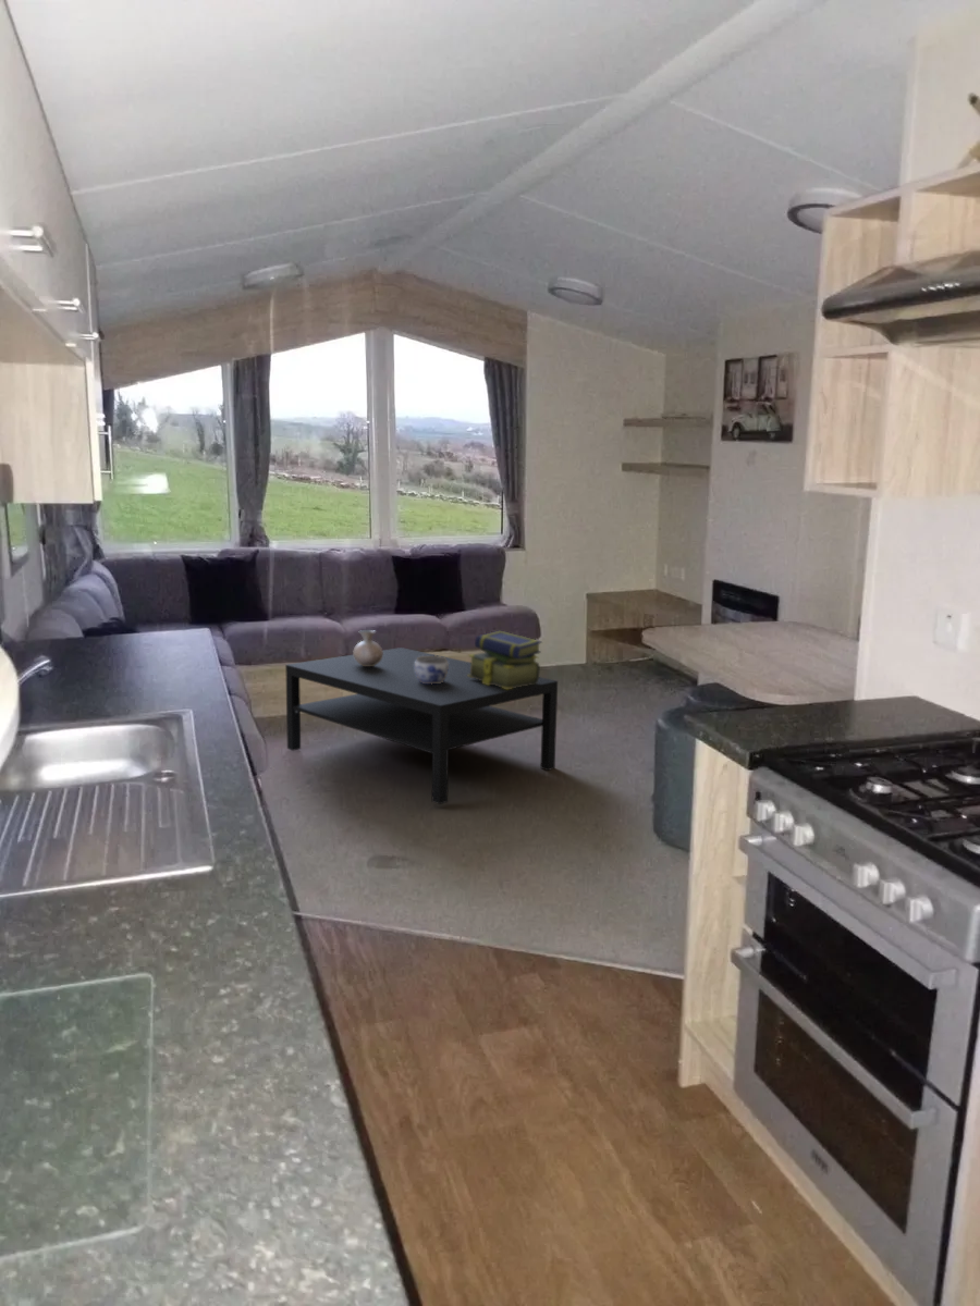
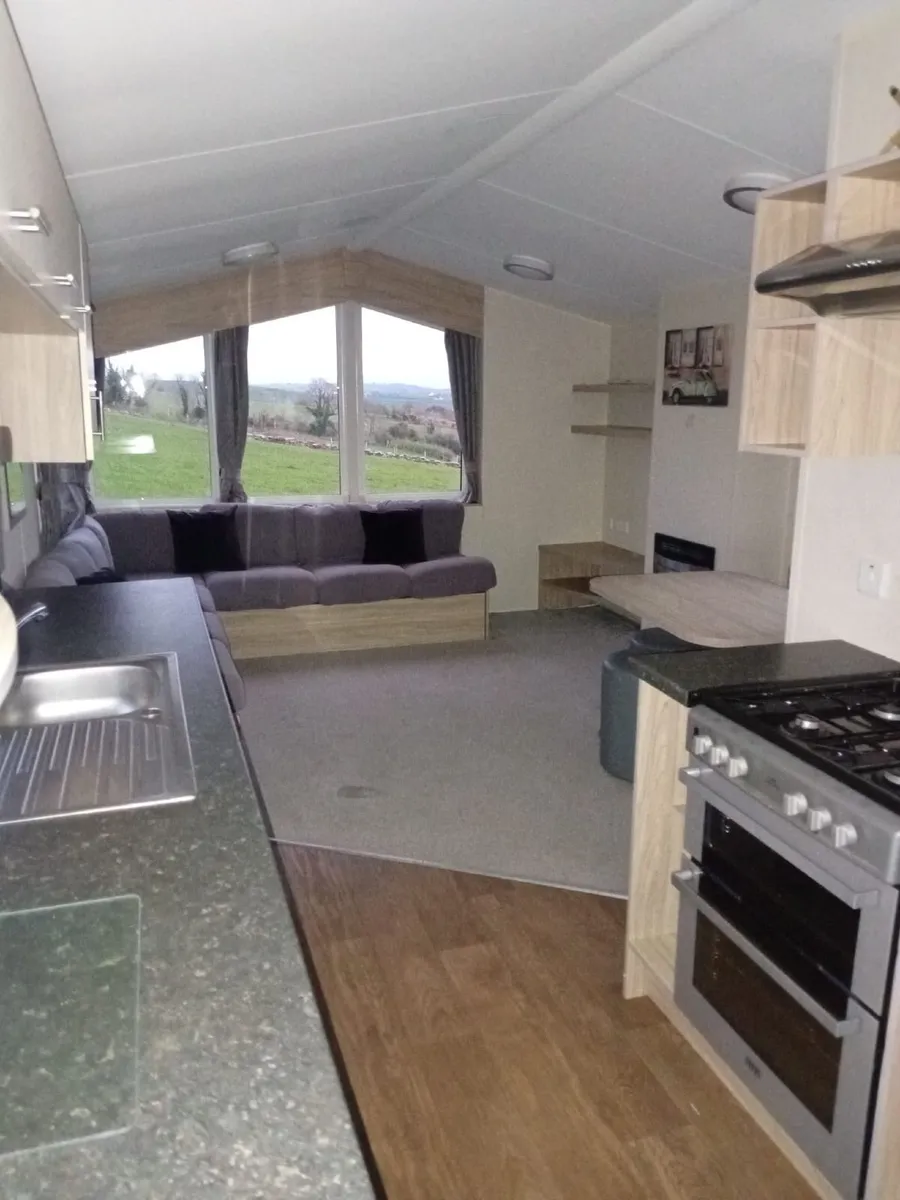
- stack of books [467,629,543,689]
- vase [352,629,383,666]
- coffee table [284,646,559,805]
- jar [415,654,449,685]
